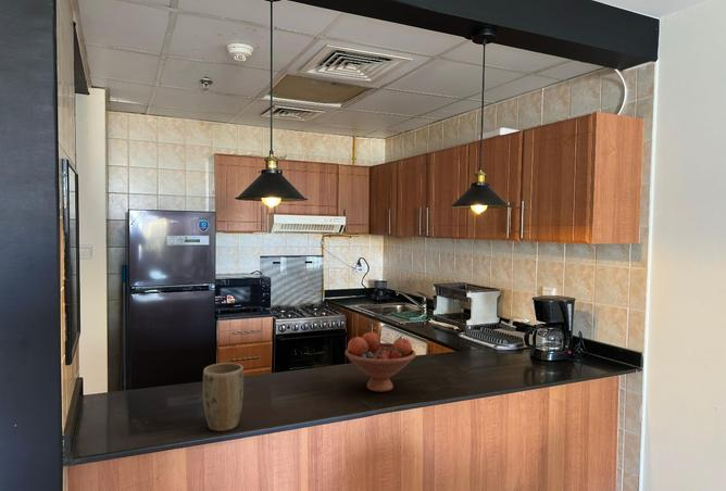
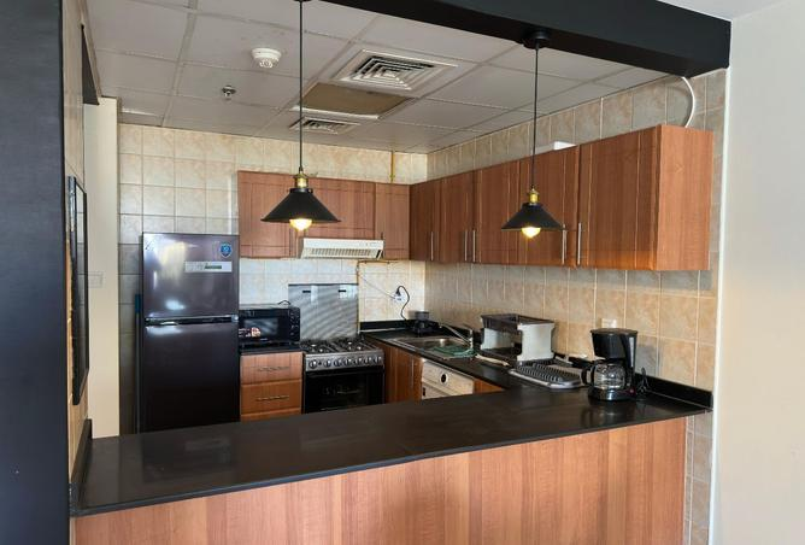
- plant pot [202,362,245,432]
- fruit bowl [345,331,417,393]
